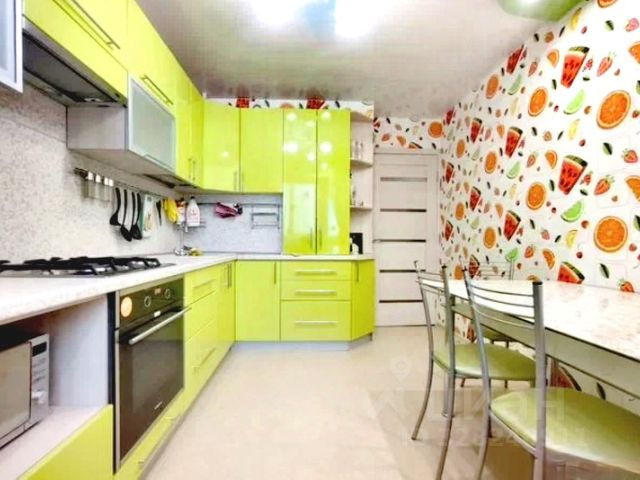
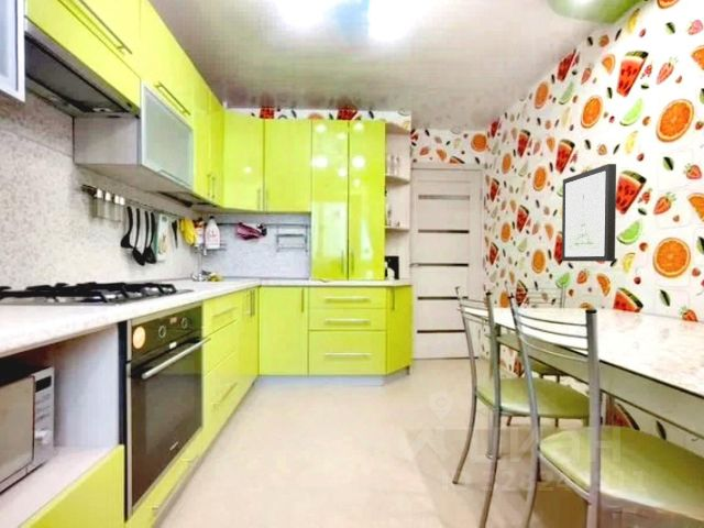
+ wall art [561,163,617,263]
